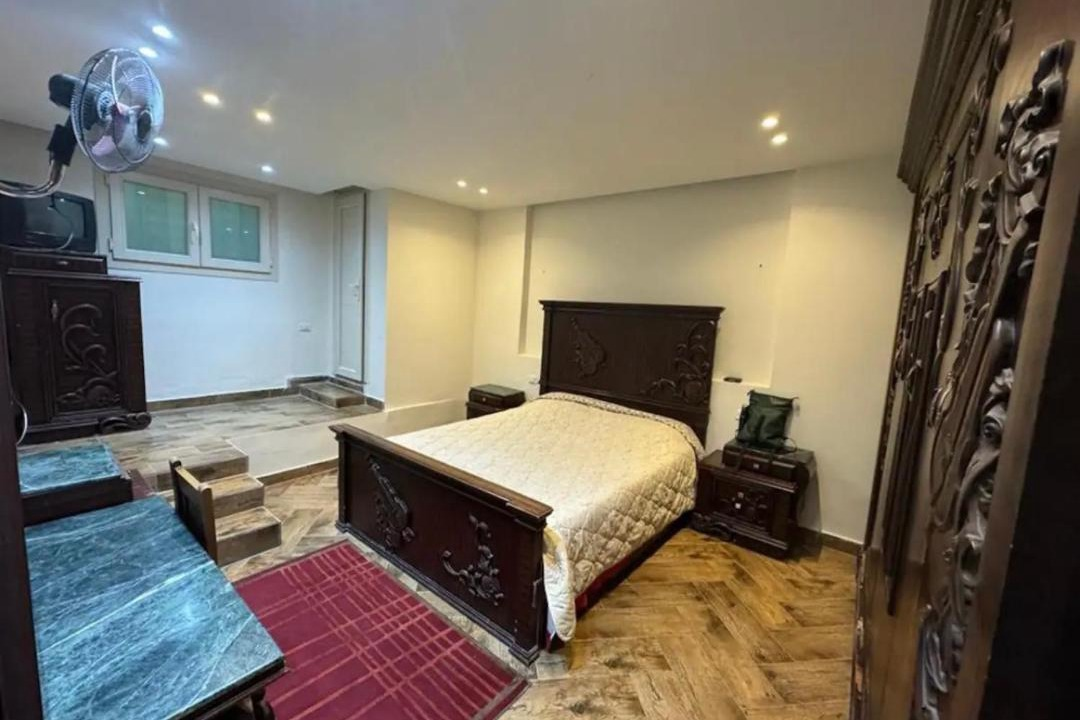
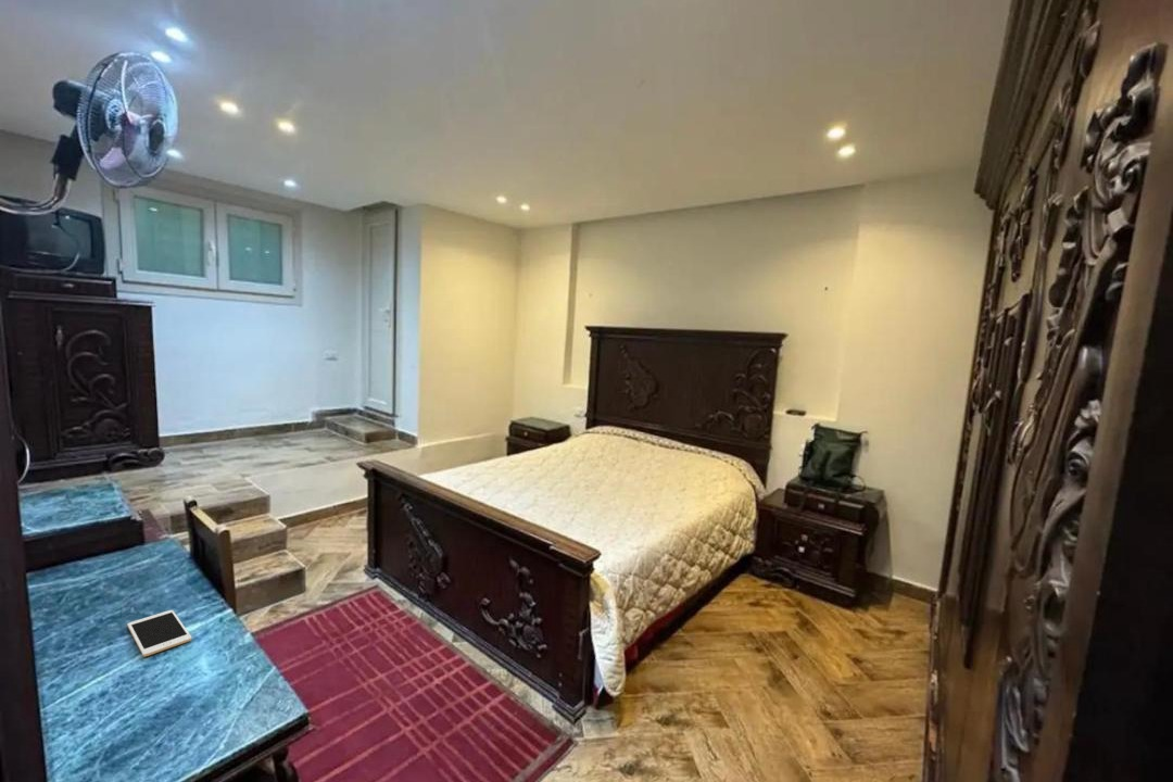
+ cell phone [126,609,192,657]
